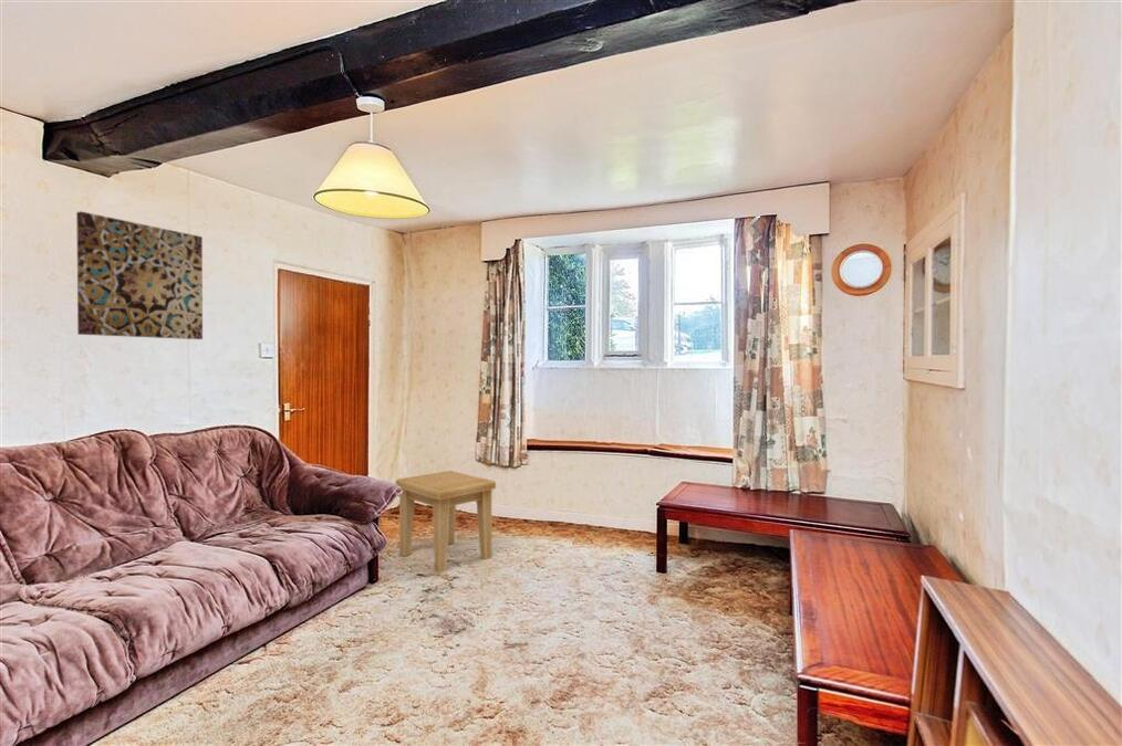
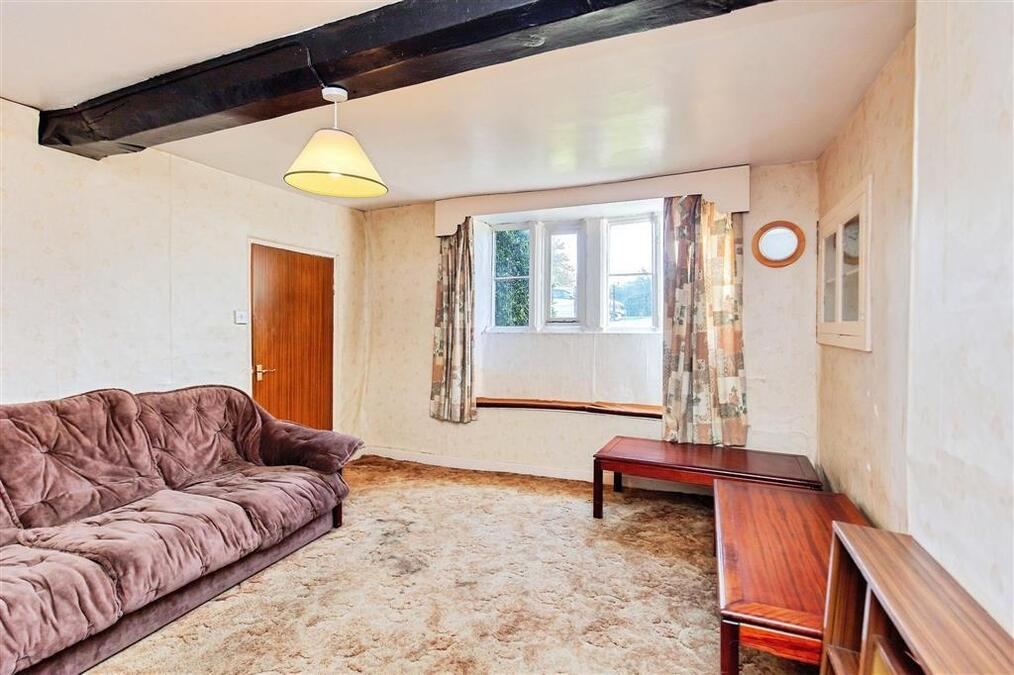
- side table [395,470,497,575]
- wall art [75,210,204,340]
